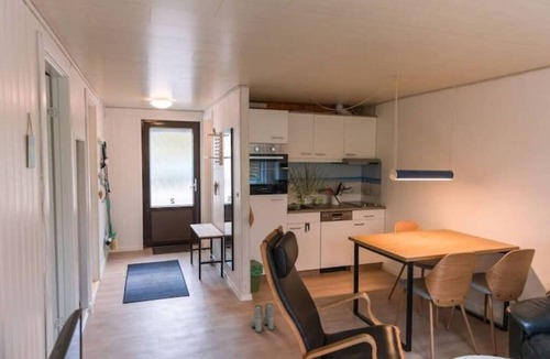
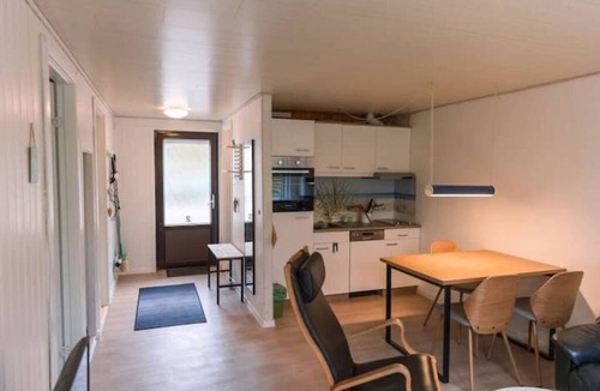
- boots [250,303,275,334]
